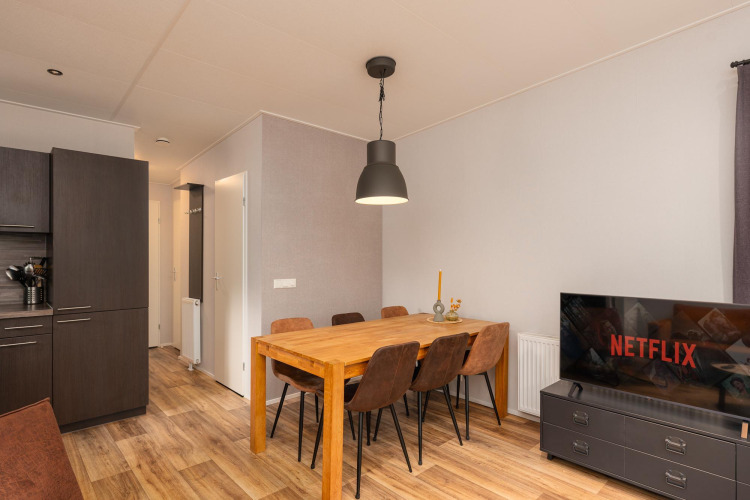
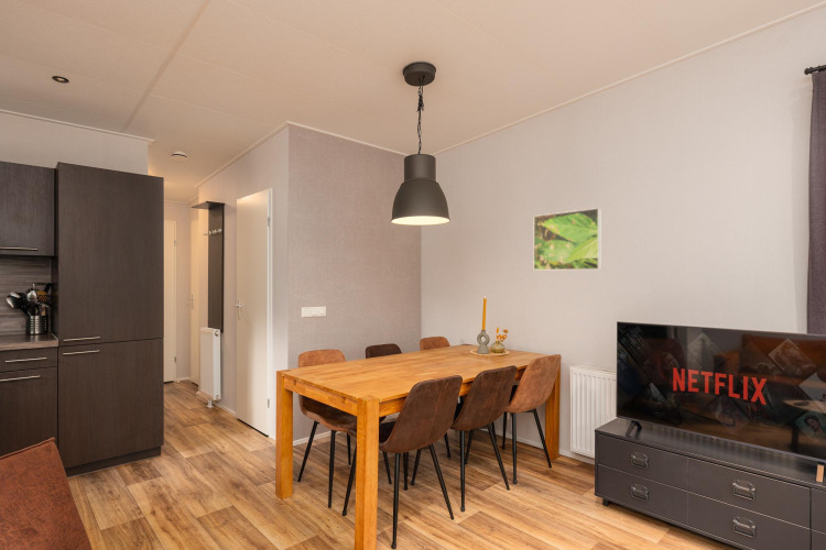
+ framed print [533,207,601,271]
